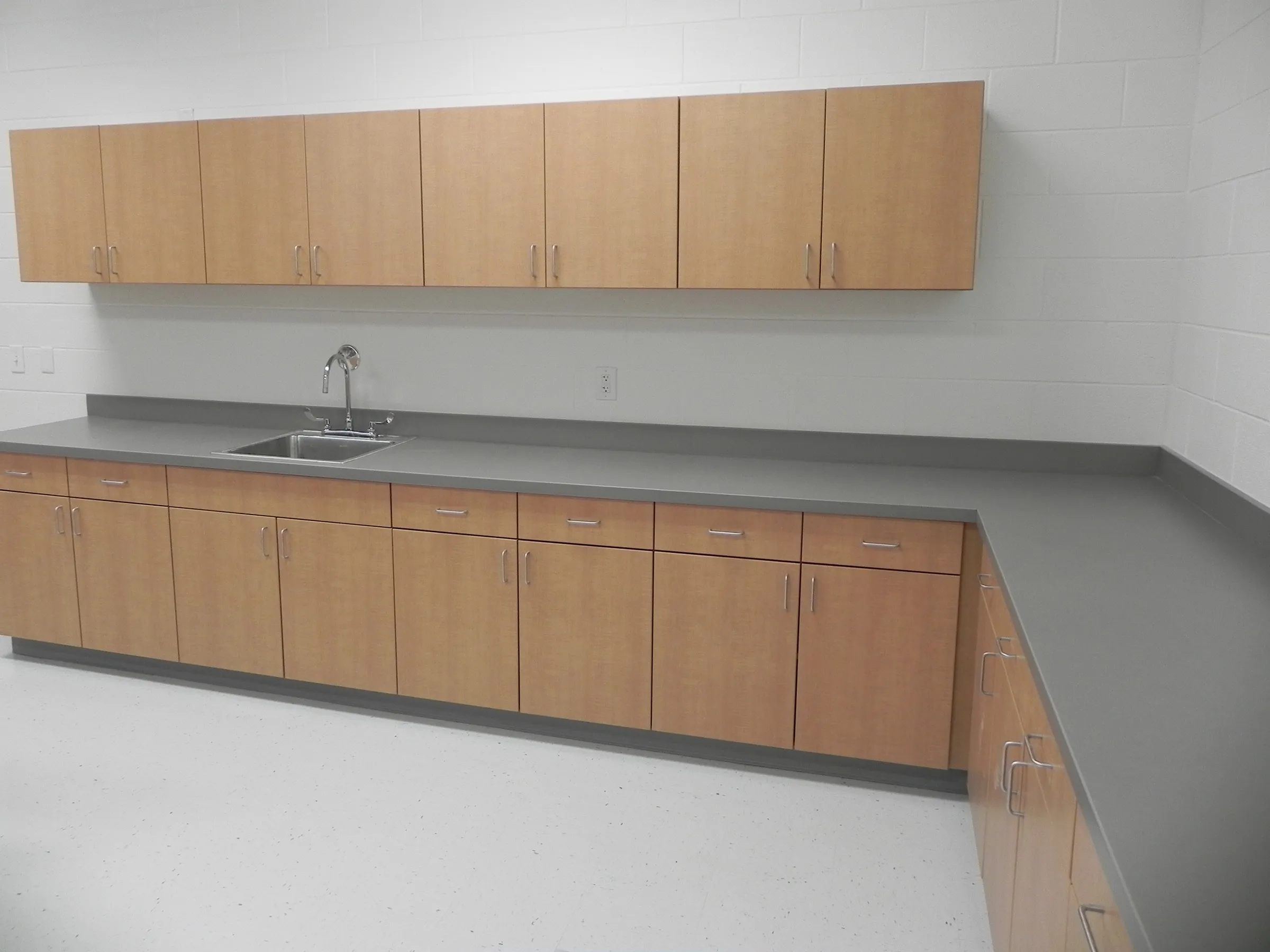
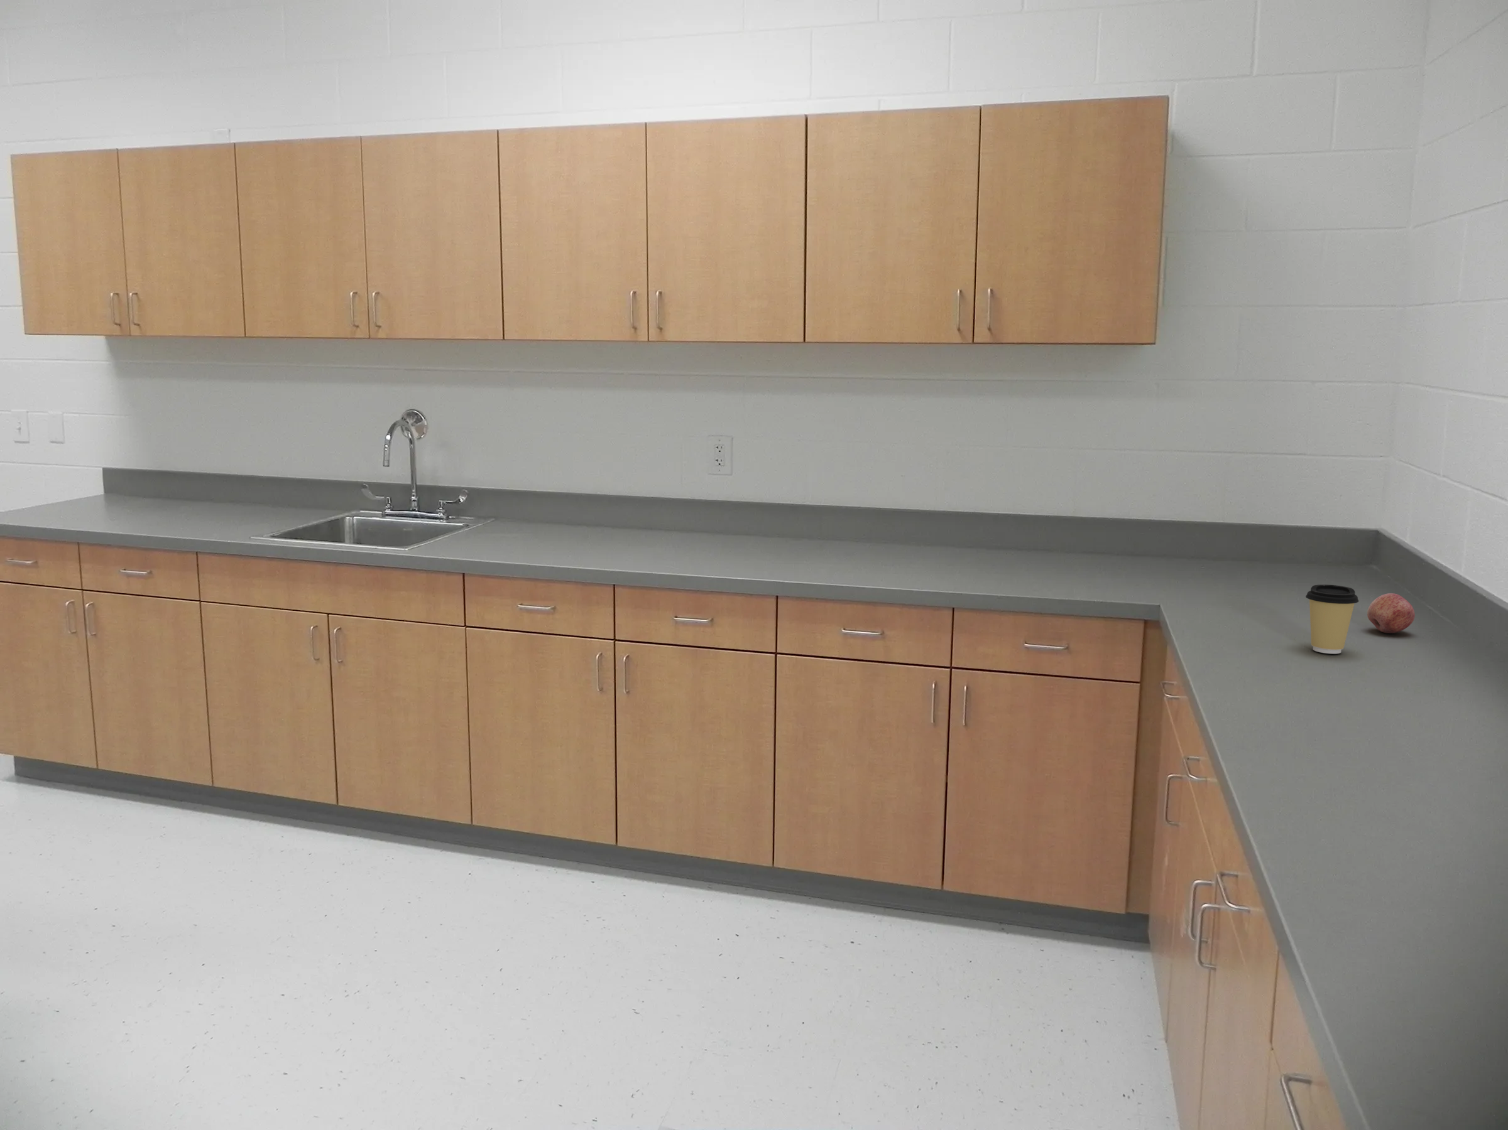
+ coffee cup [1305,584,1360,654]
+ fruit [1367,592,1415,634]
